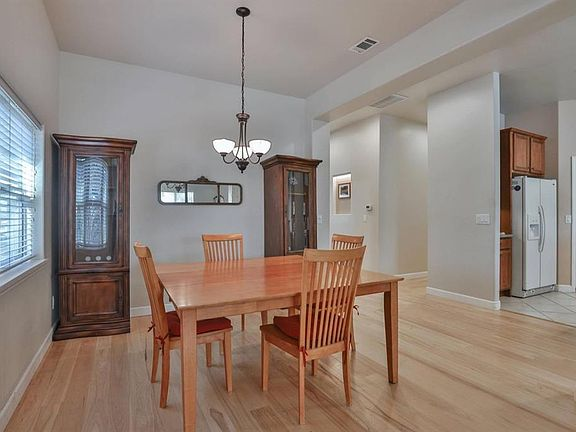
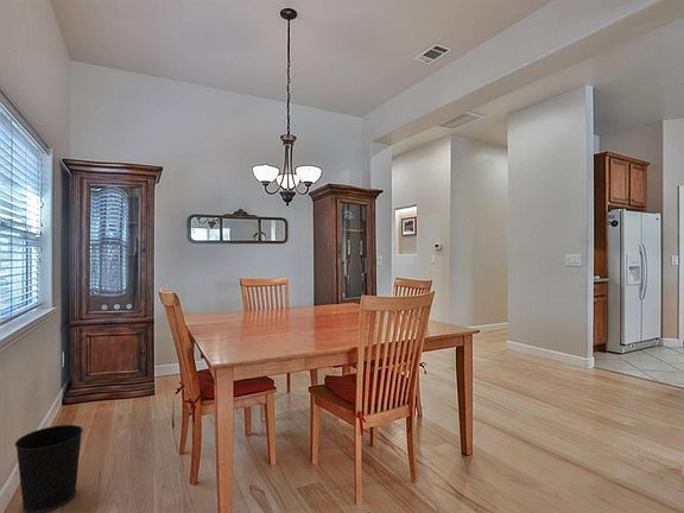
+ wastebasket [14,424,84,513]
